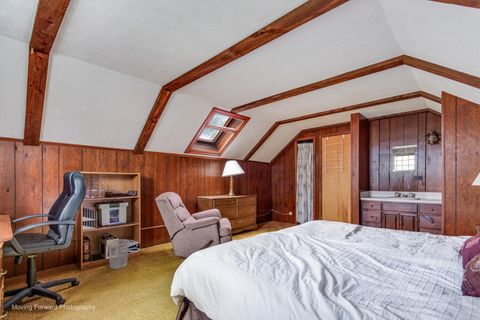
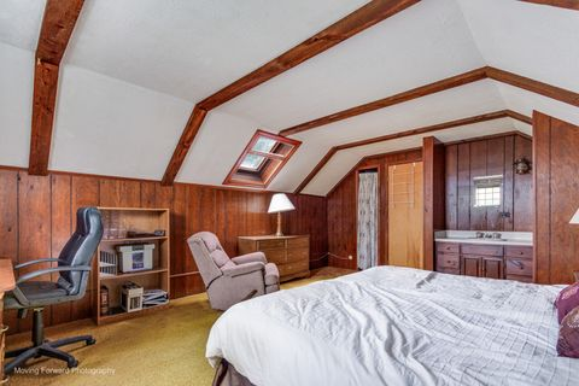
- wastebasket [107,238,130,270]
